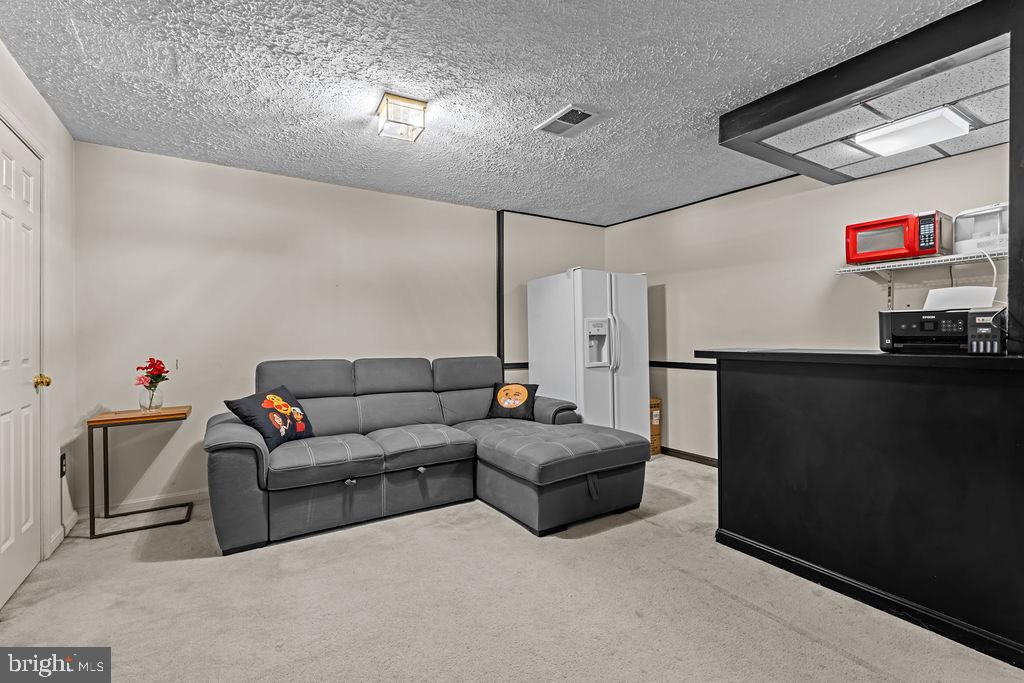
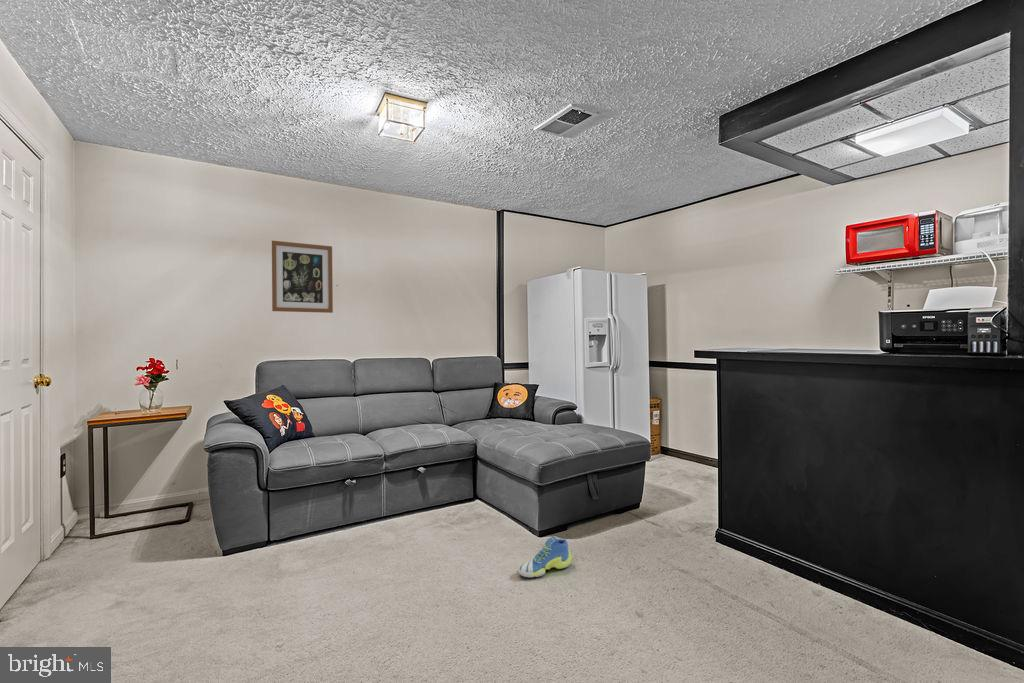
+ sneaker [517,536,572,578]
+ wall art [271,240,334,314]
